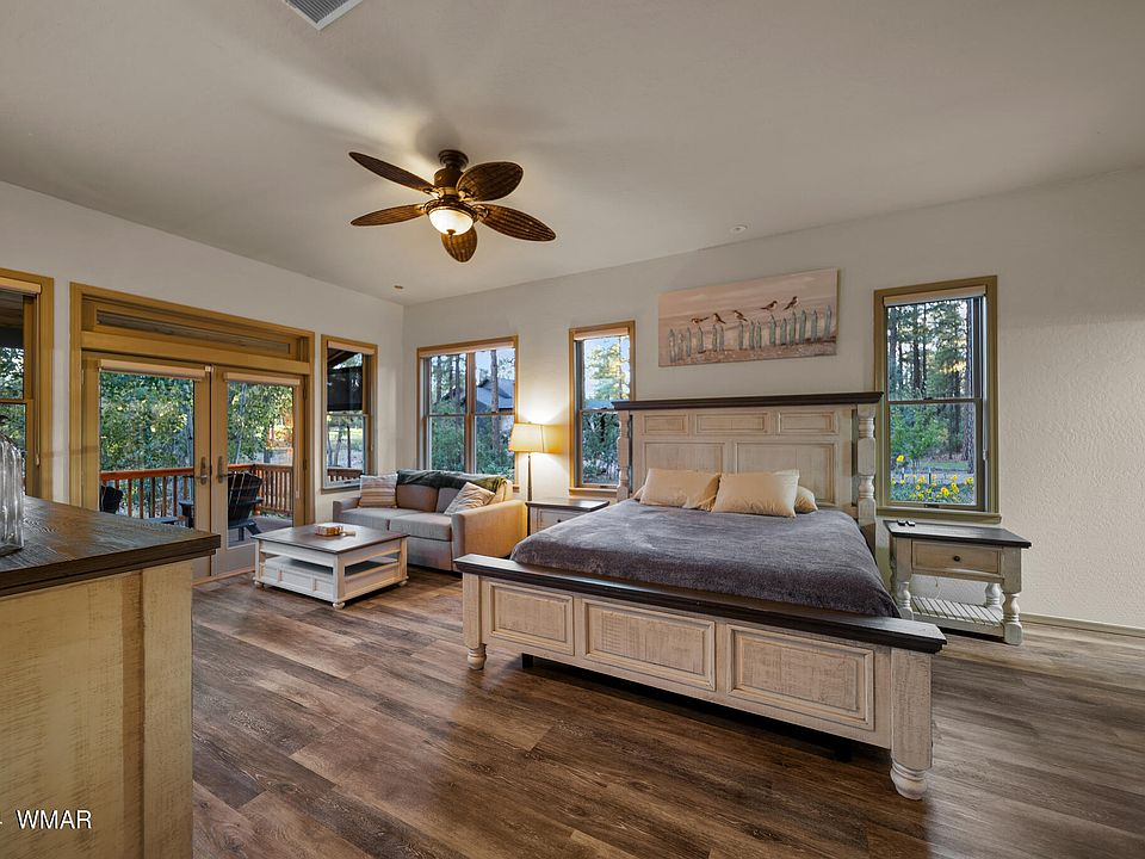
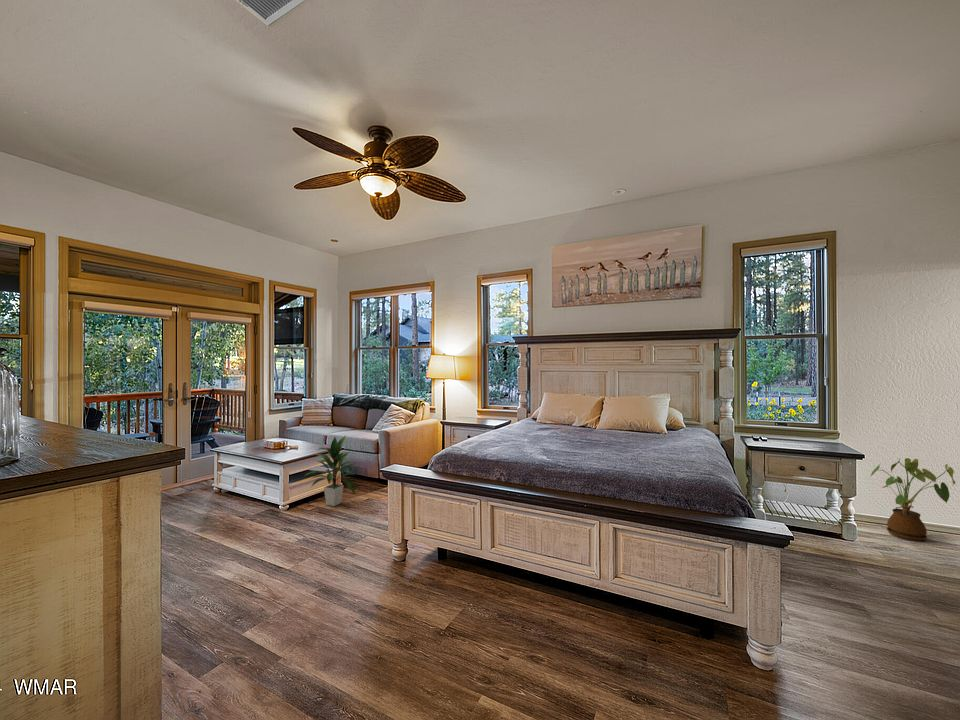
+ indoor plant [305,434,357,507]
+ house plant [868,457,956,542]
